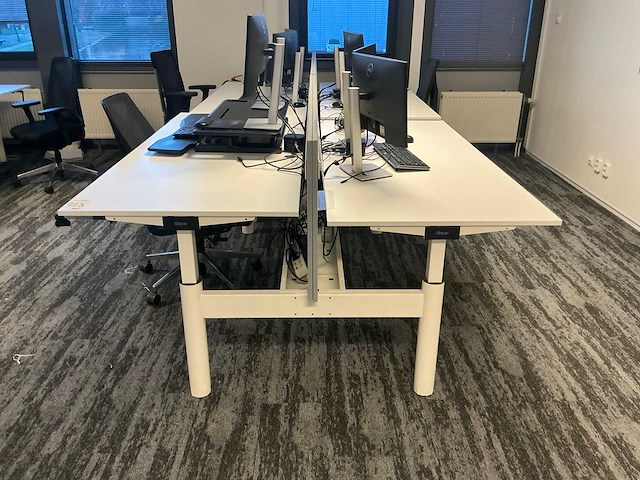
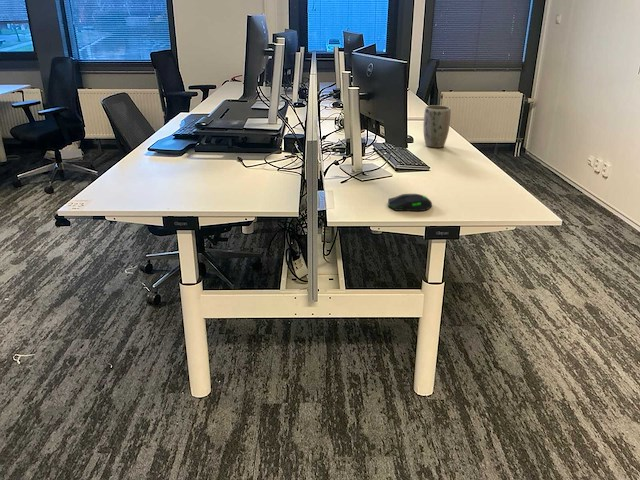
+ plant pot [422,104,452,149]
+ computer mouse [387,193,433,212]
